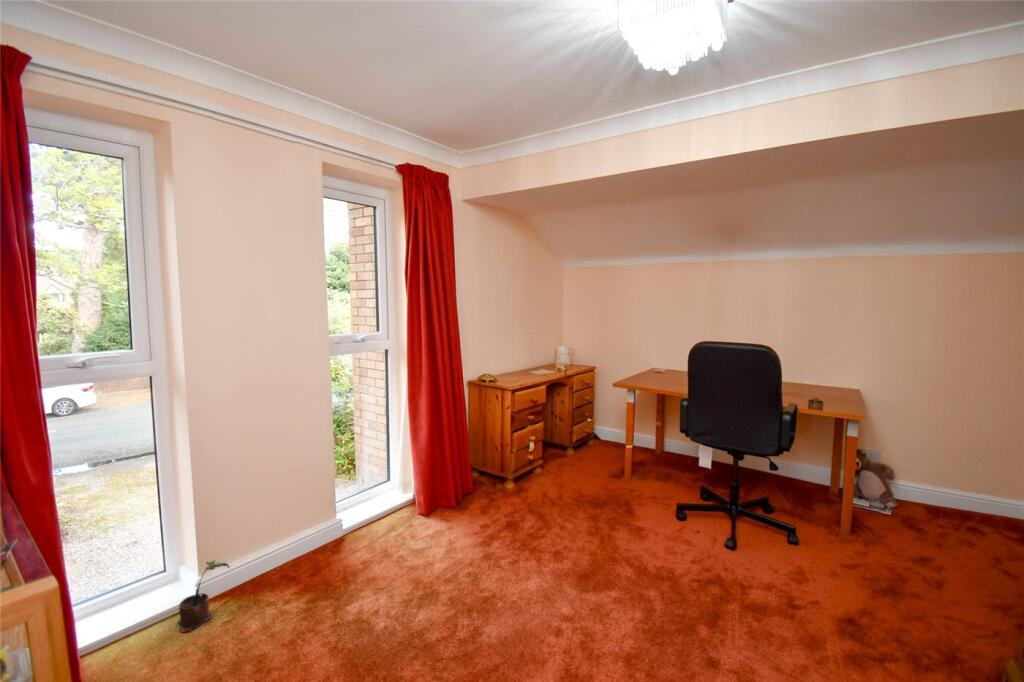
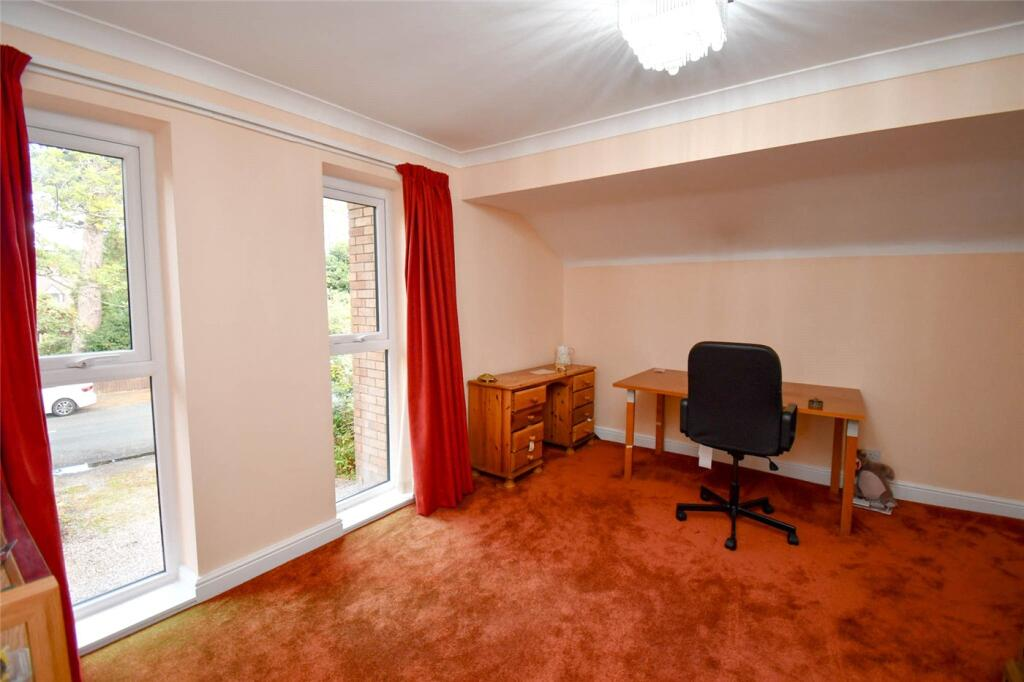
- potted plant [176,559,231,633]
